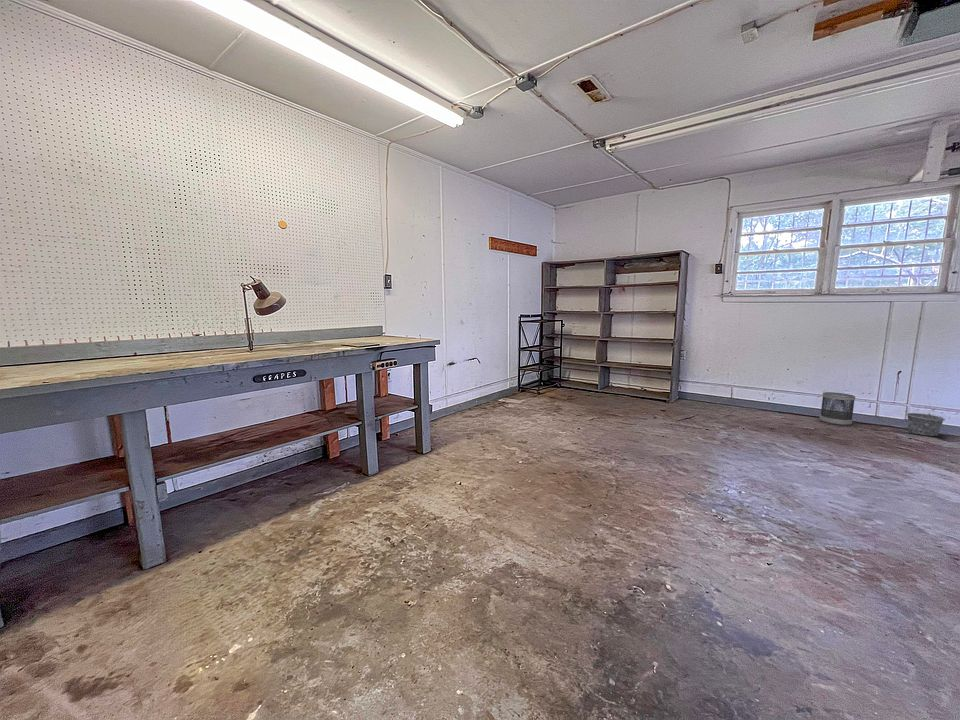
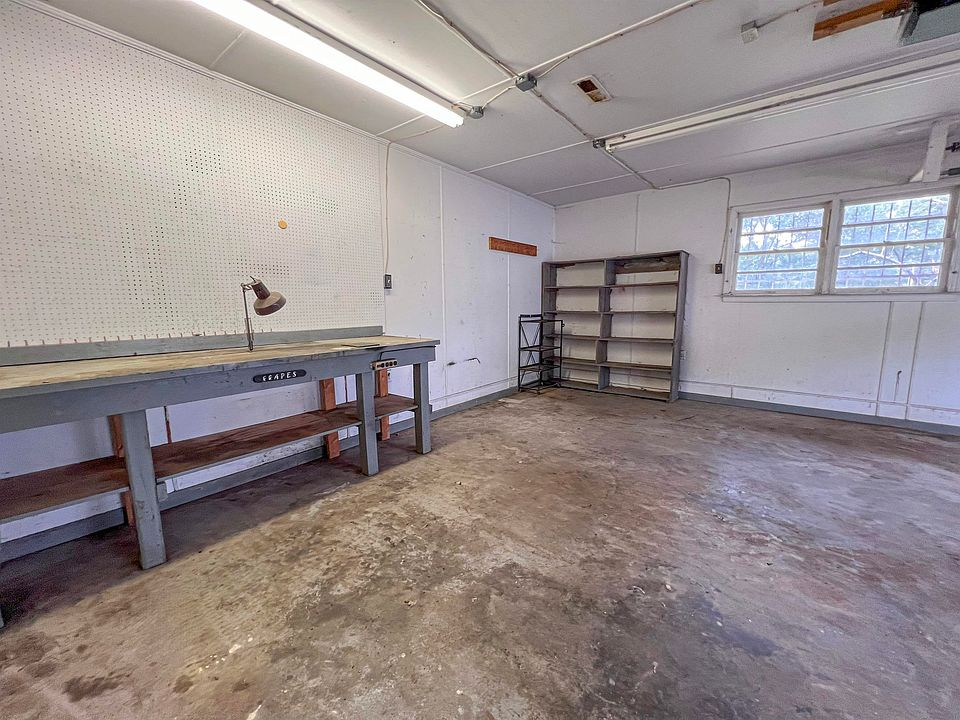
- bucket [905,403,946,437]
- wastebasket [819,391,856,426]
